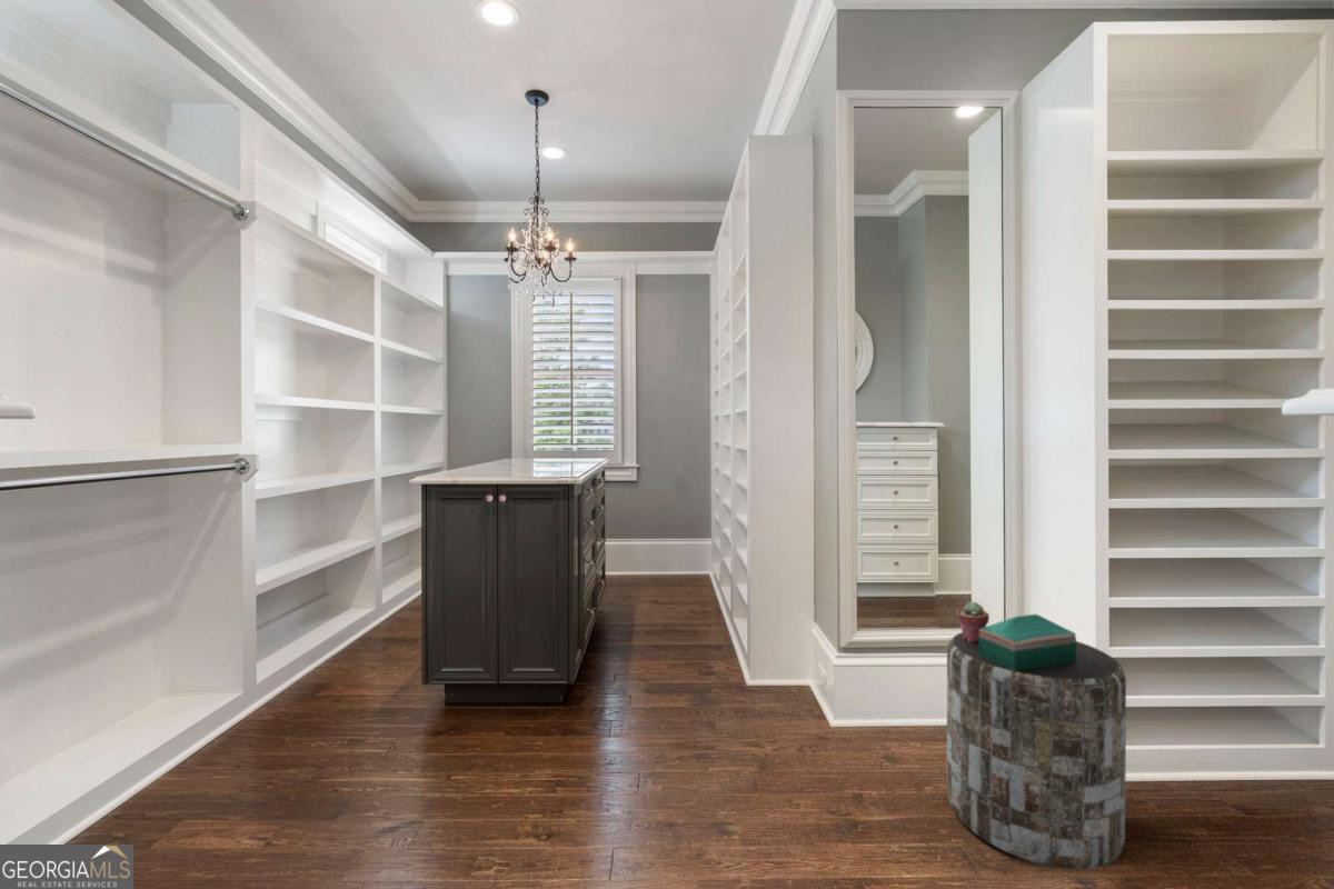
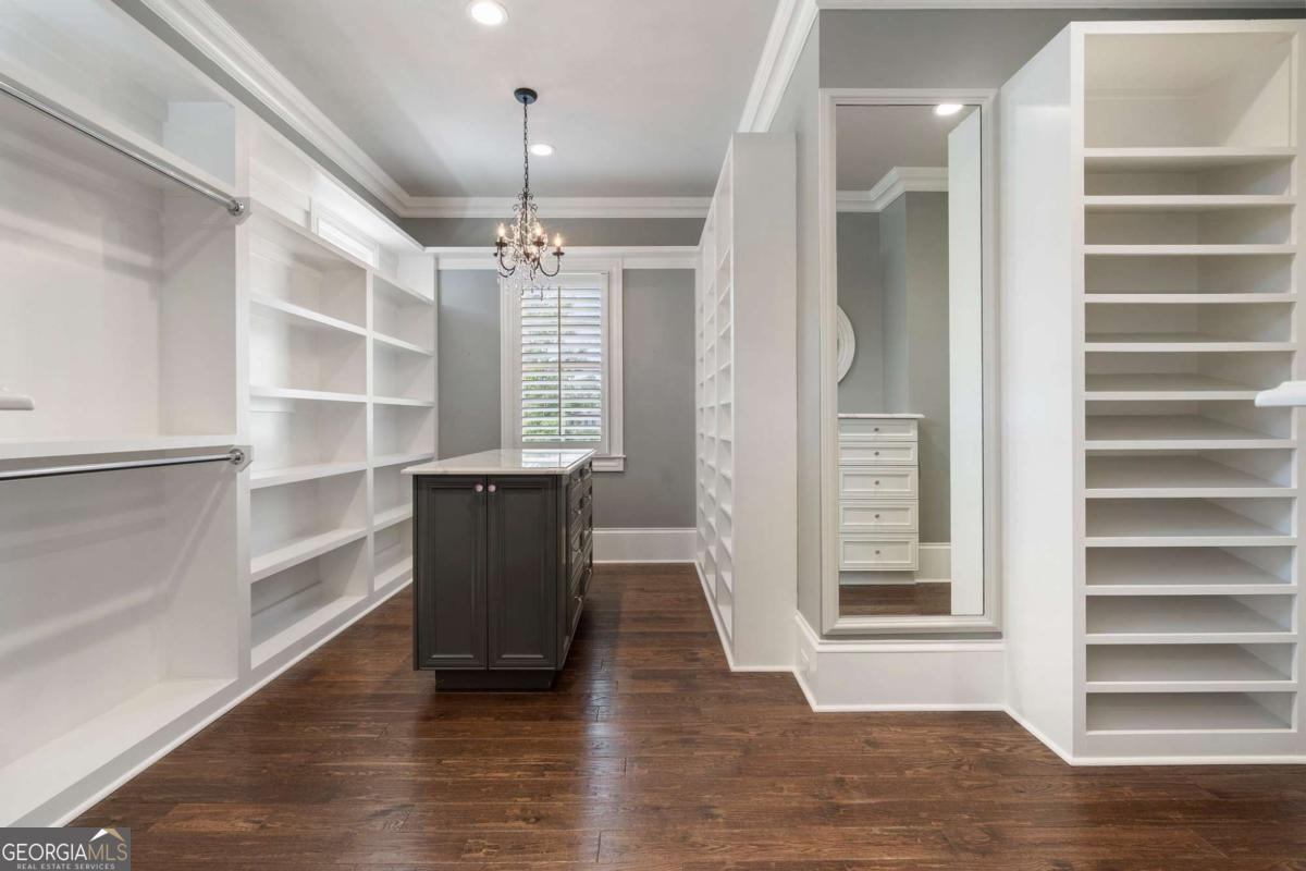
- potted succulent [955,600,990,642]
- jewelry box [979,613,1077,671]
- side table [946,631,1127,870]
